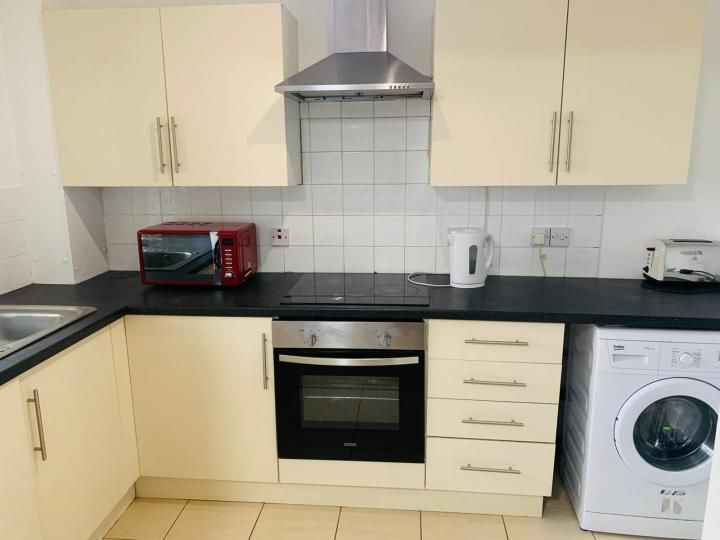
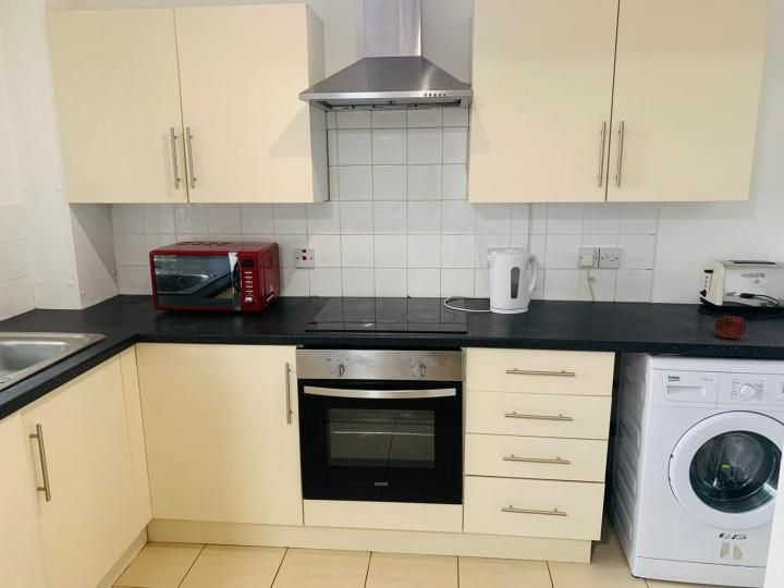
+ fruit [714,313,747,340]
